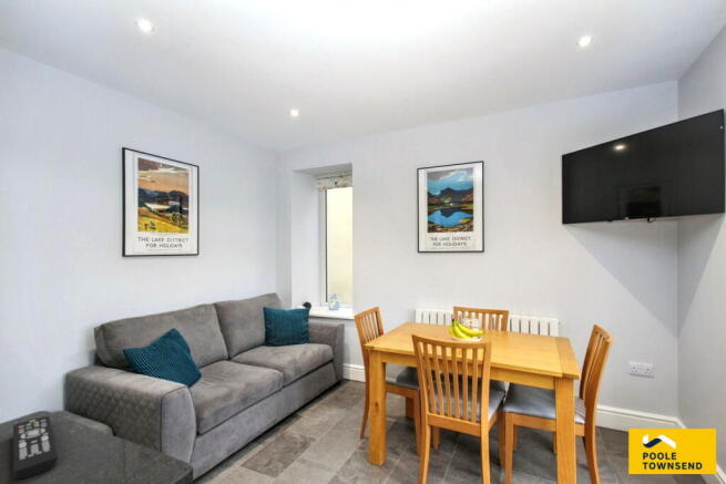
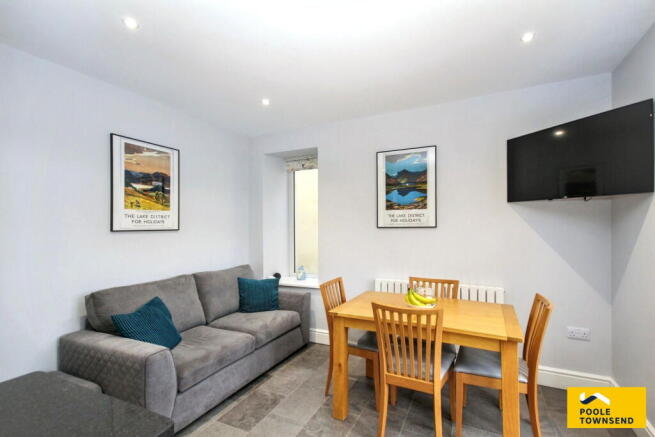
- remote control [12,415,59,480]
